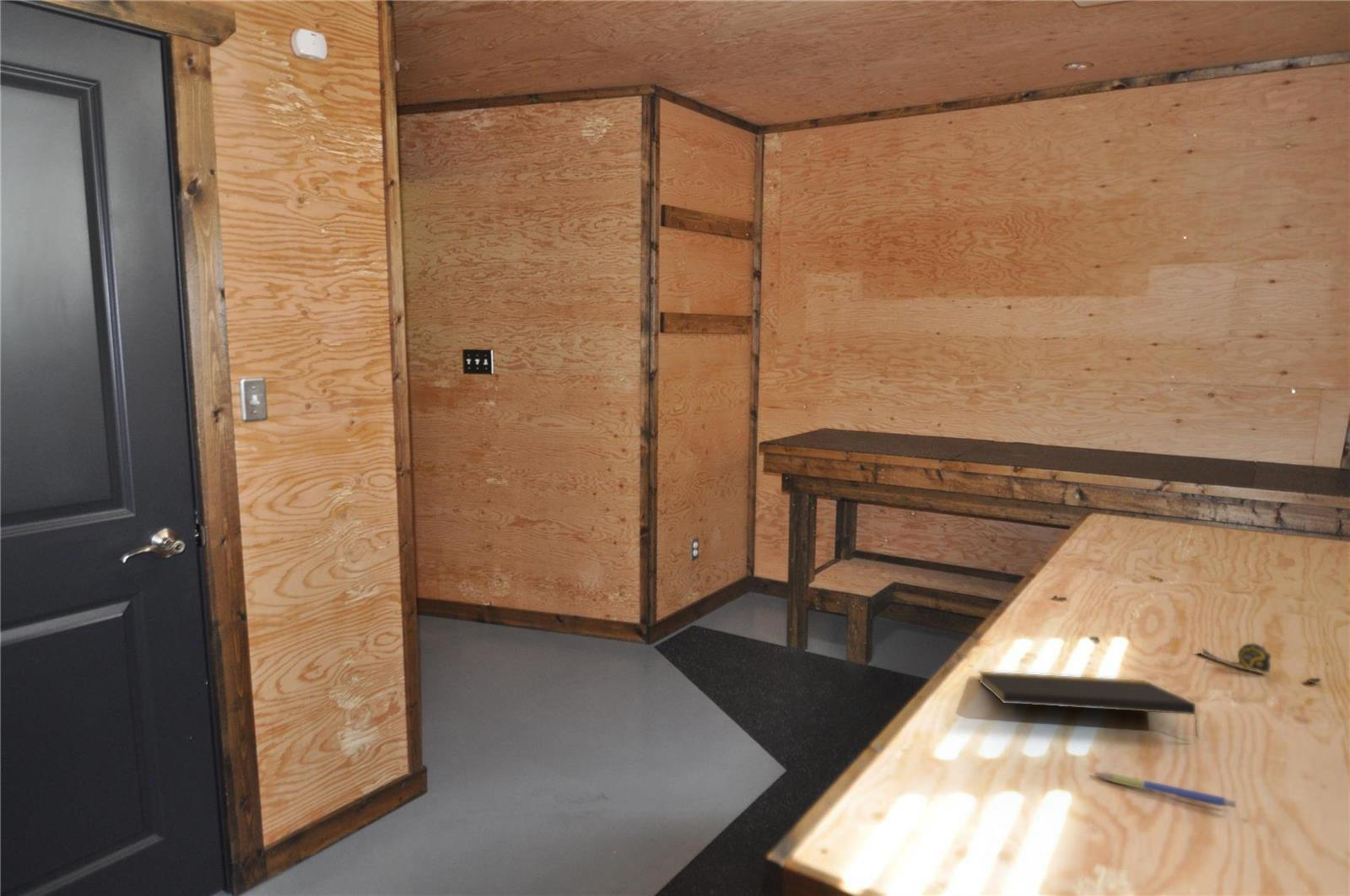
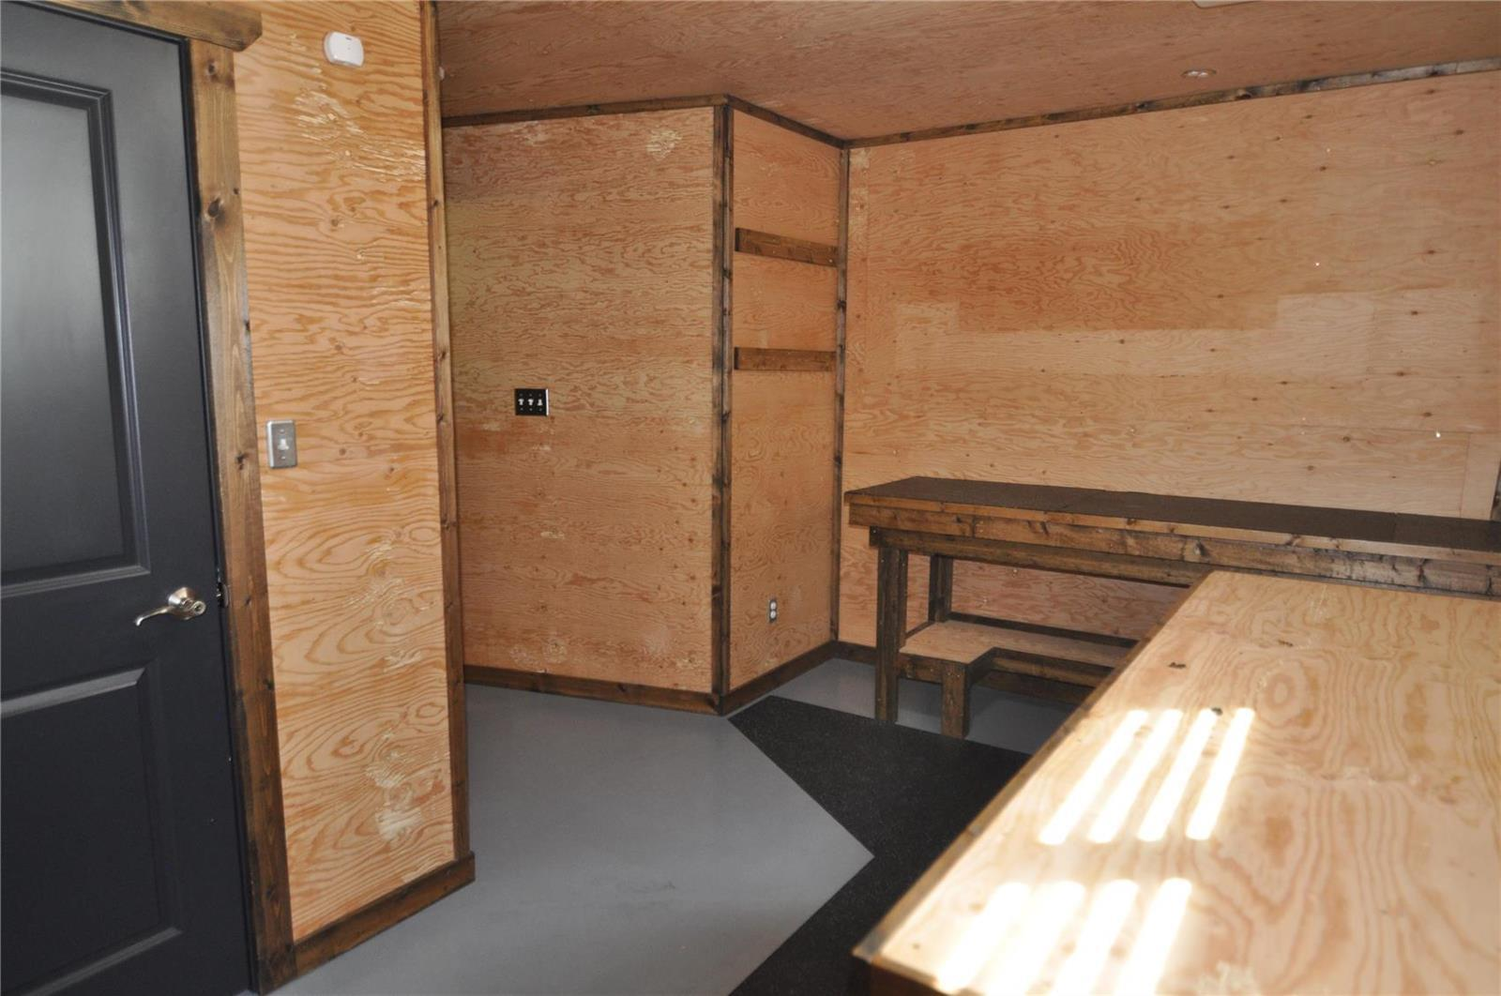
- notepad [978,671,1200,739]
- pen [1093,771,1237,808]
- tape measure [1196,643,1323,683]
